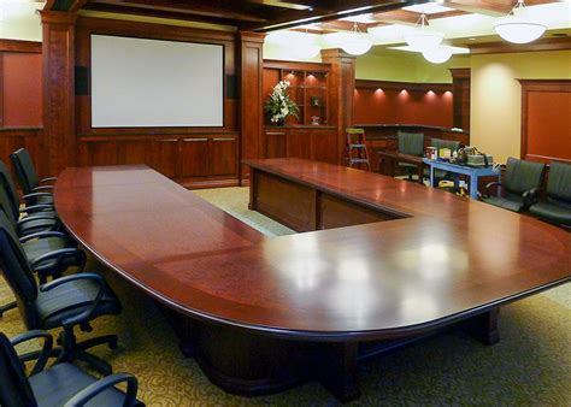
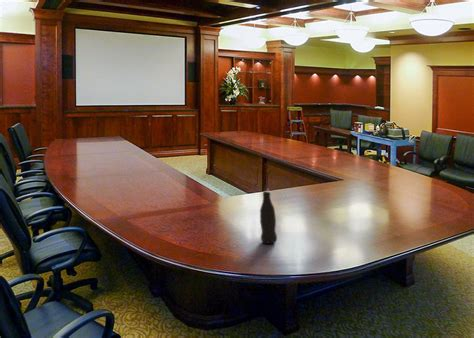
+ bottle [259,190,278,245]
